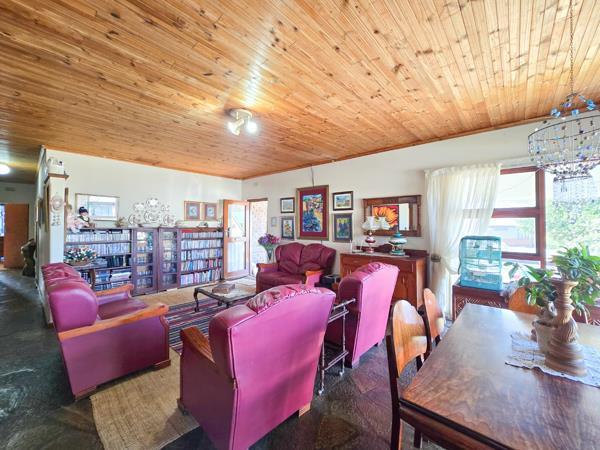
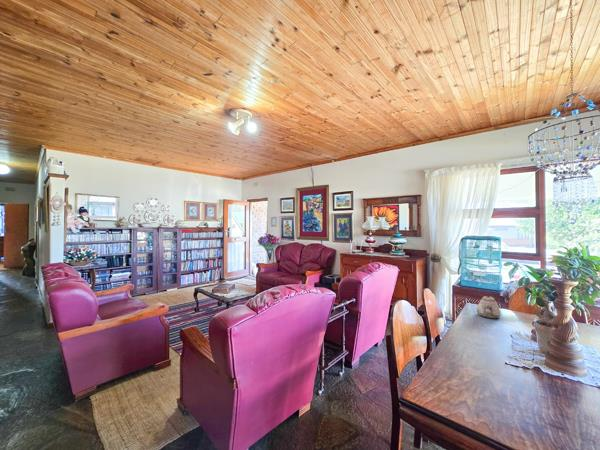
+ teapot [476,294,502,319]
